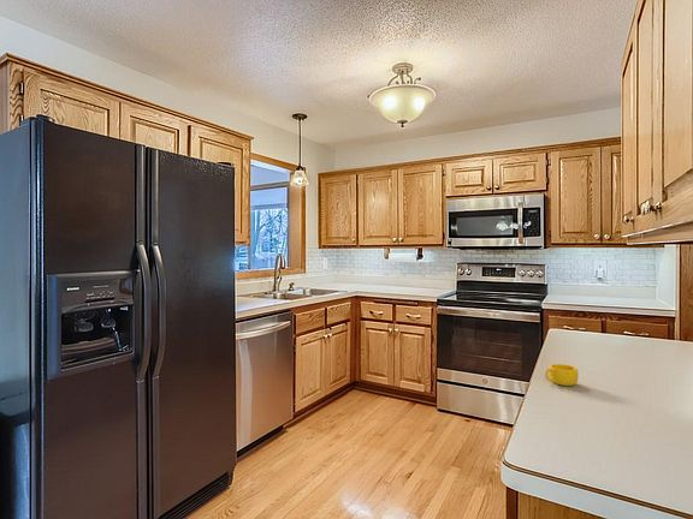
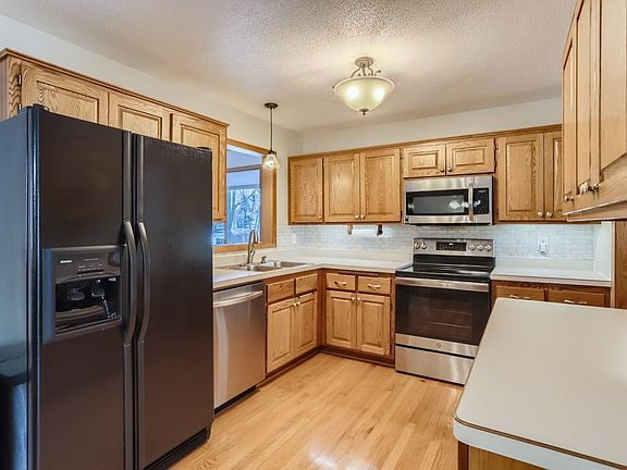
- cup [544,363,580,387]
